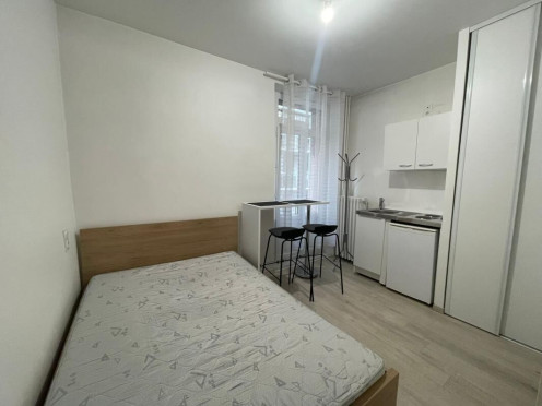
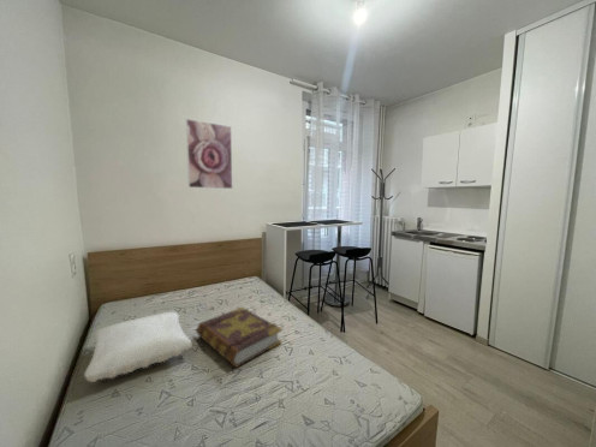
+ pillow [83,311,193,383]
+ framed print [185,118,233,190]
+ book [195,306,284,369]
